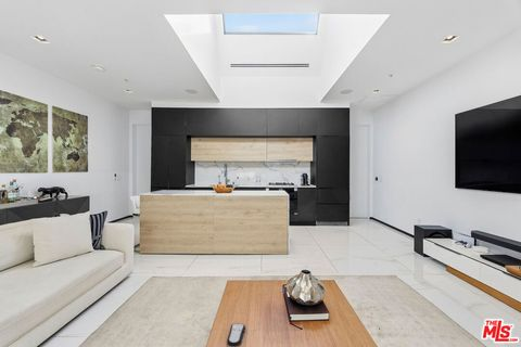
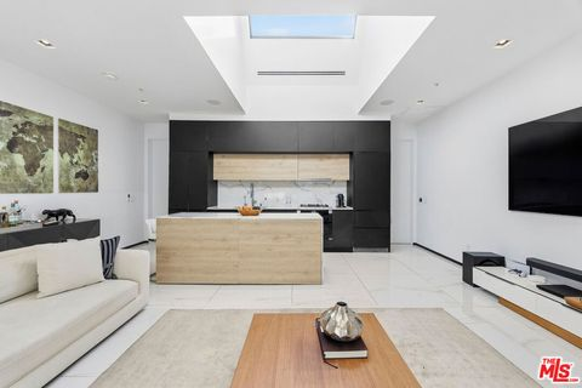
- remote control [226,322,246,347]
